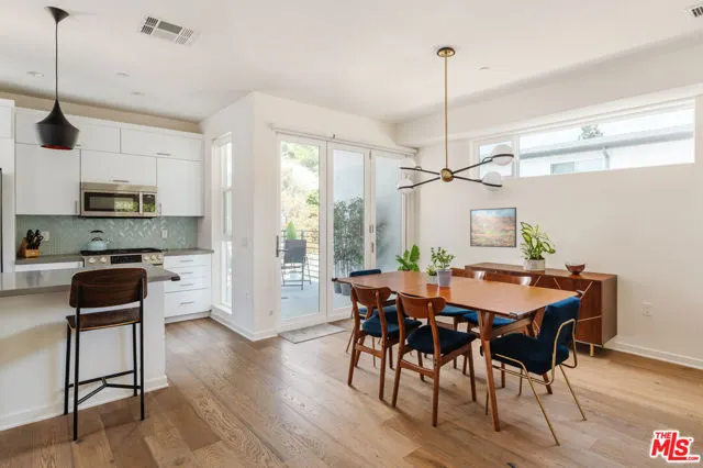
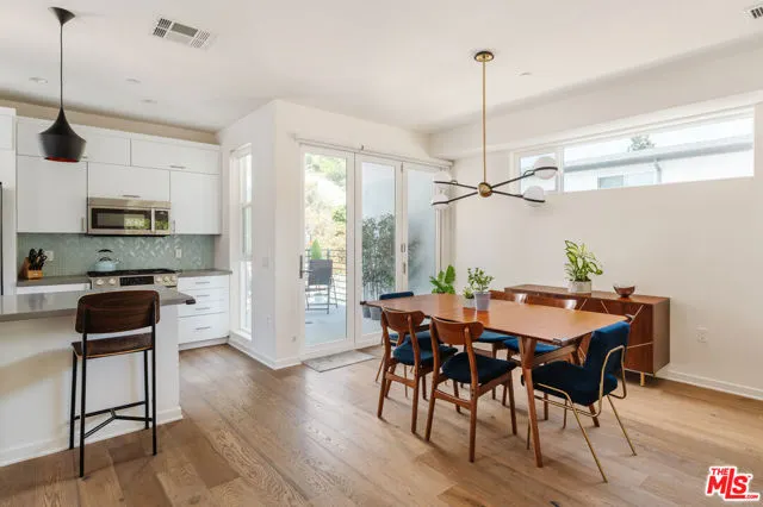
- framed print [469,207,517,248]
